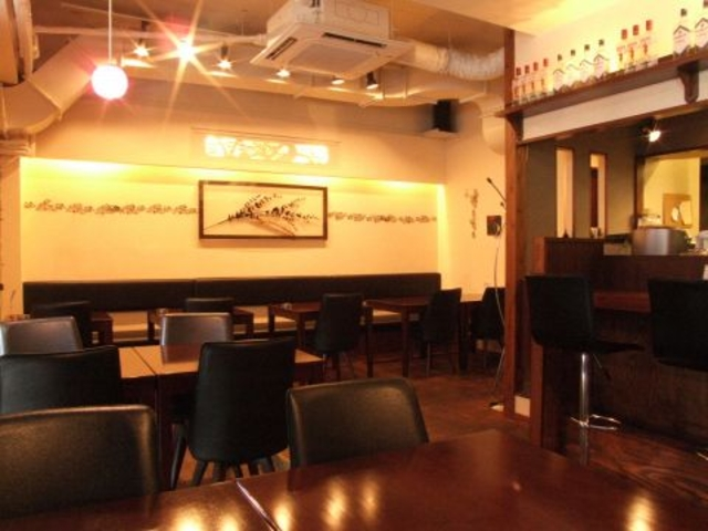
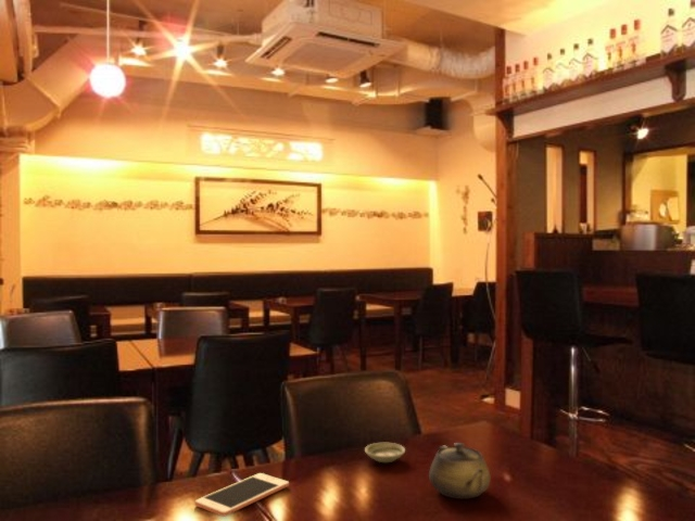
+ cell phone [194,472,290,518]
+ saucer [364,442,406,463]
+ teapot [428,442,492,500]
